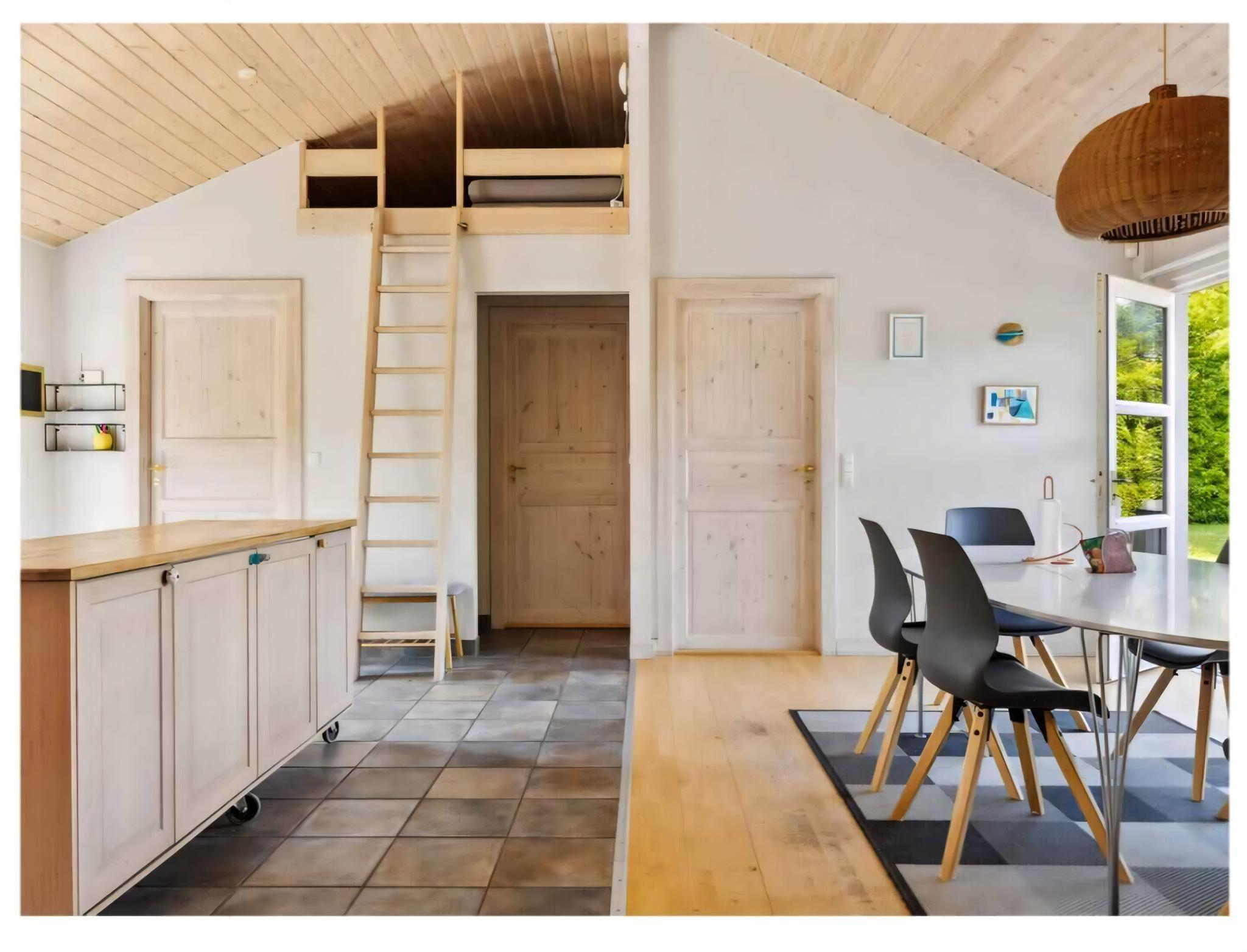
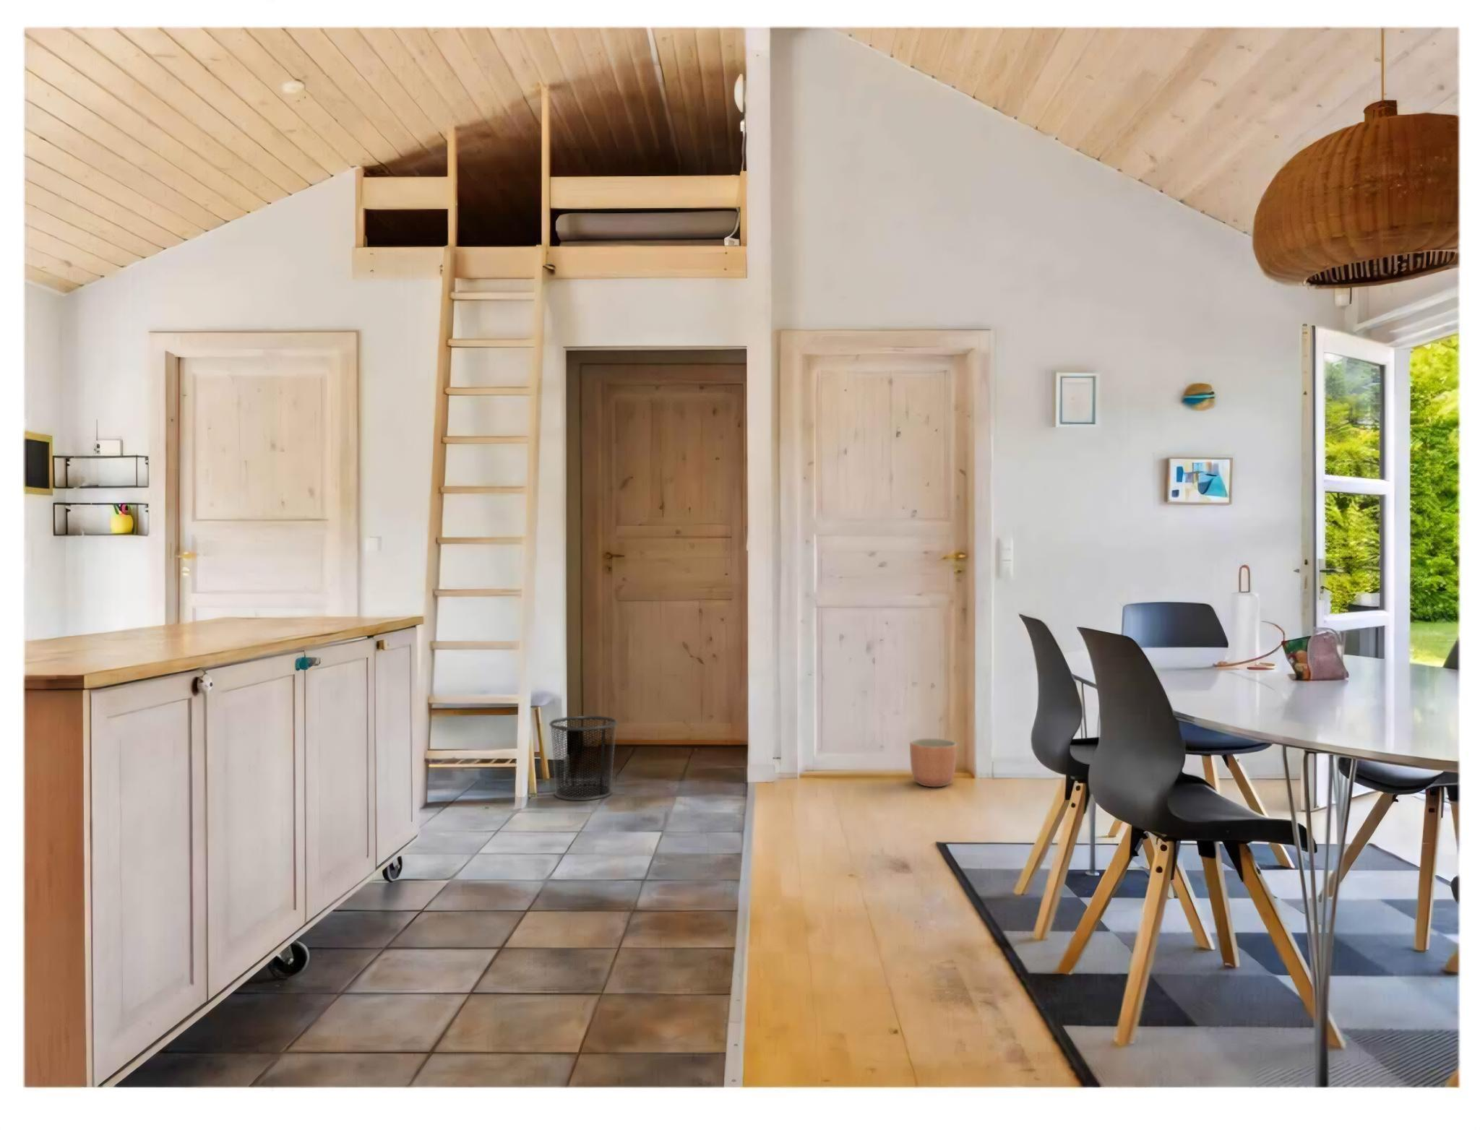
+ planter [909,737,958,787]
+ waste bin [548,716,618,801]
